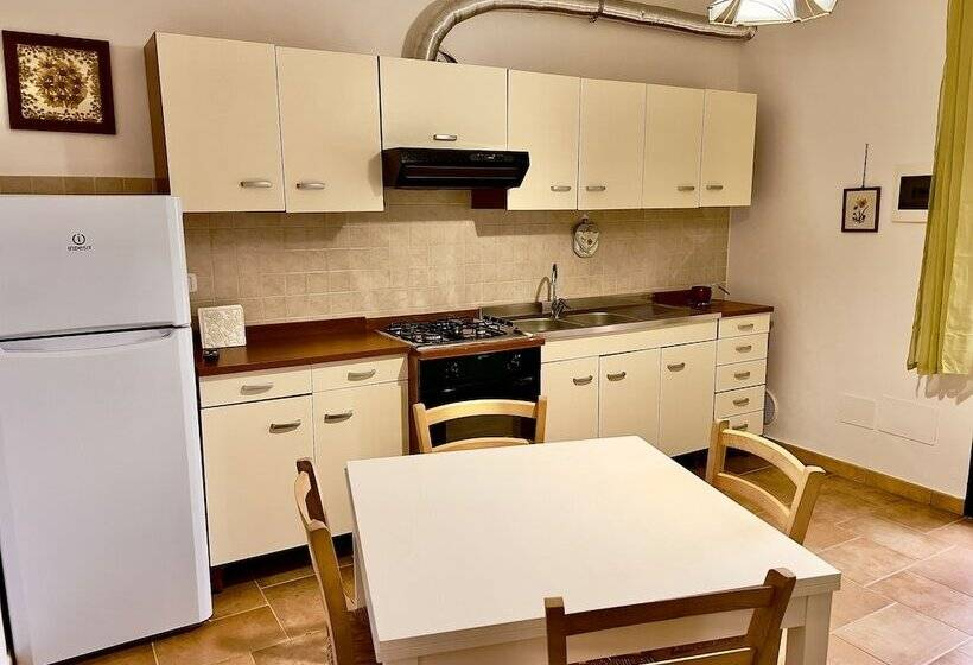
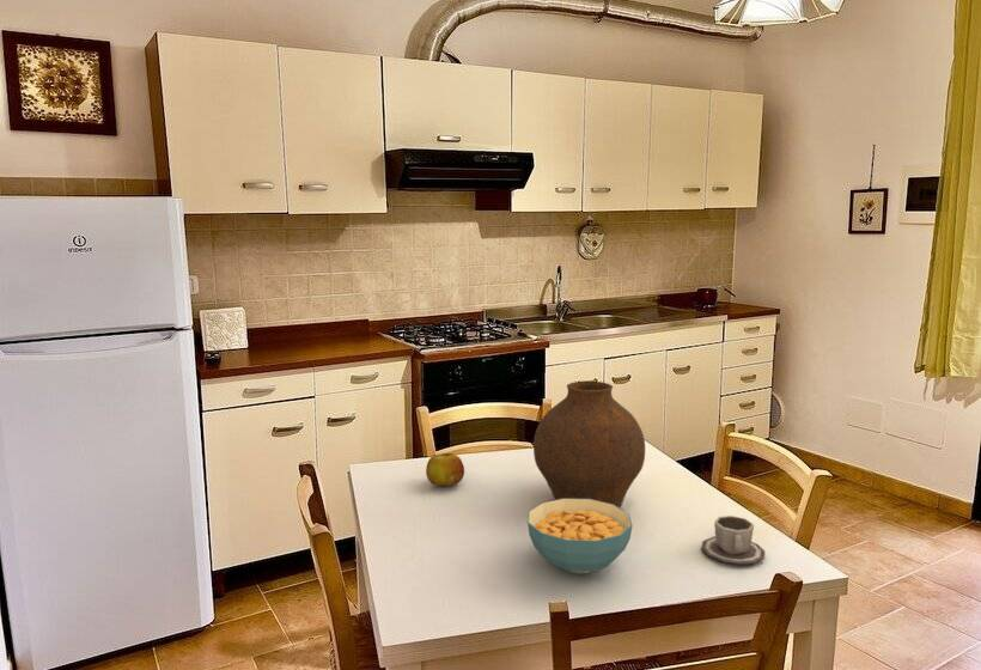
+ fruit [425,452,465,487]
+ cup [700,514,767,566]
+ vase [532,379,646,508]
+ cereal bowl [526,499,633,575]
